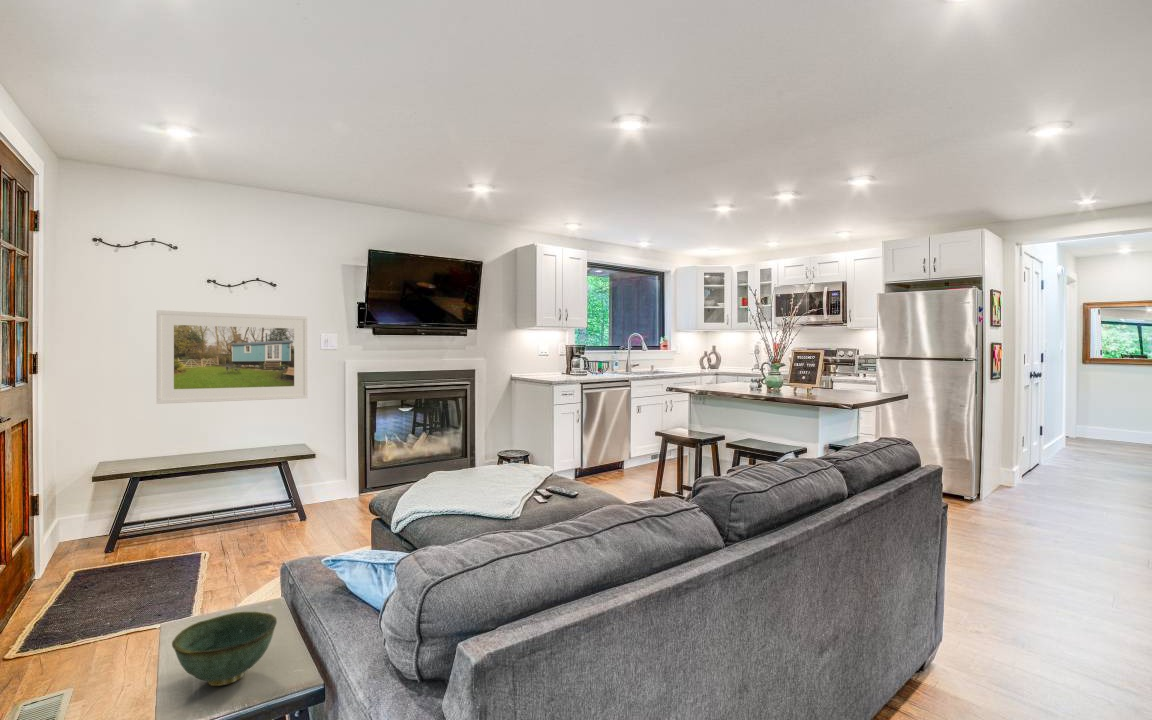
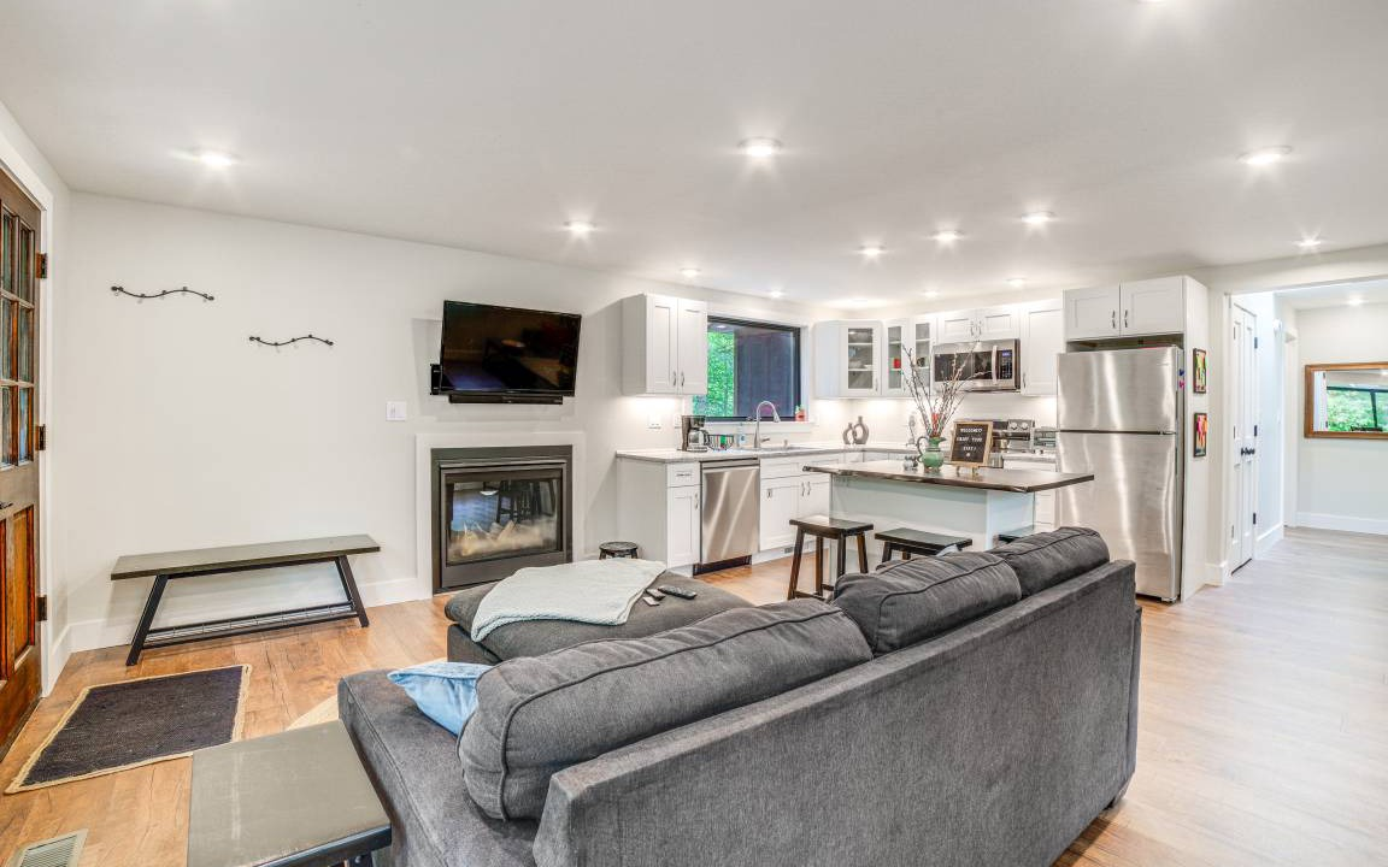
- bowl [171,611,278,687]
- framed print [156,309,309,405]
